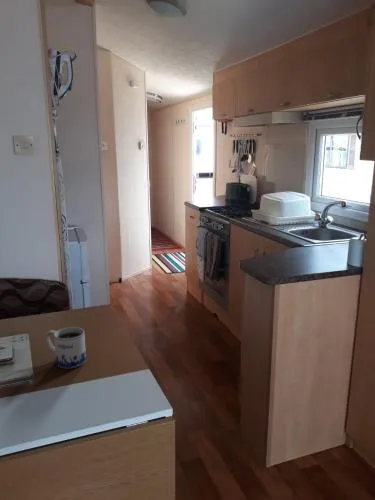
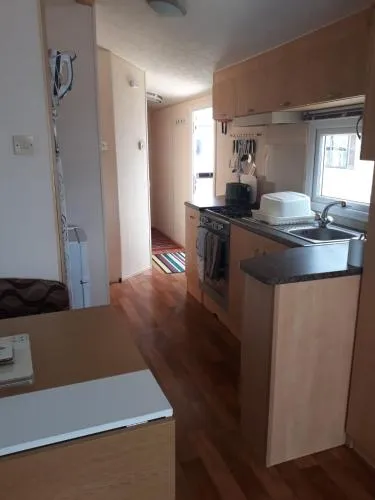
- mug [44,326,87,369]
